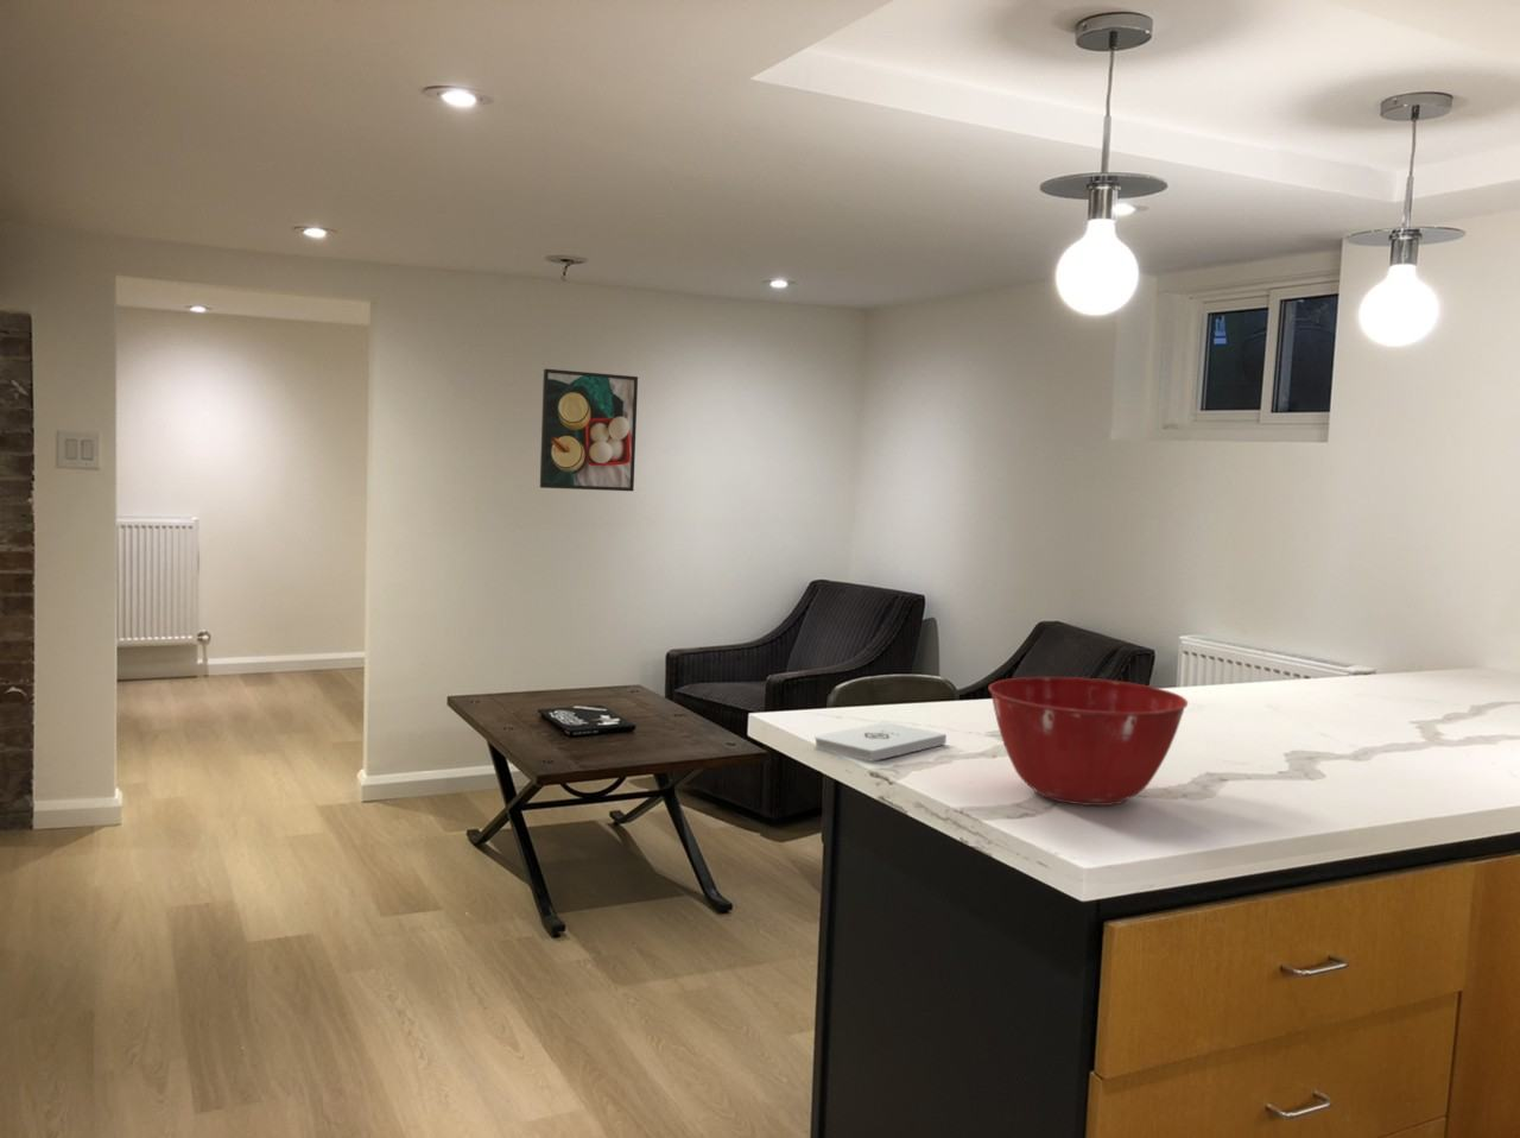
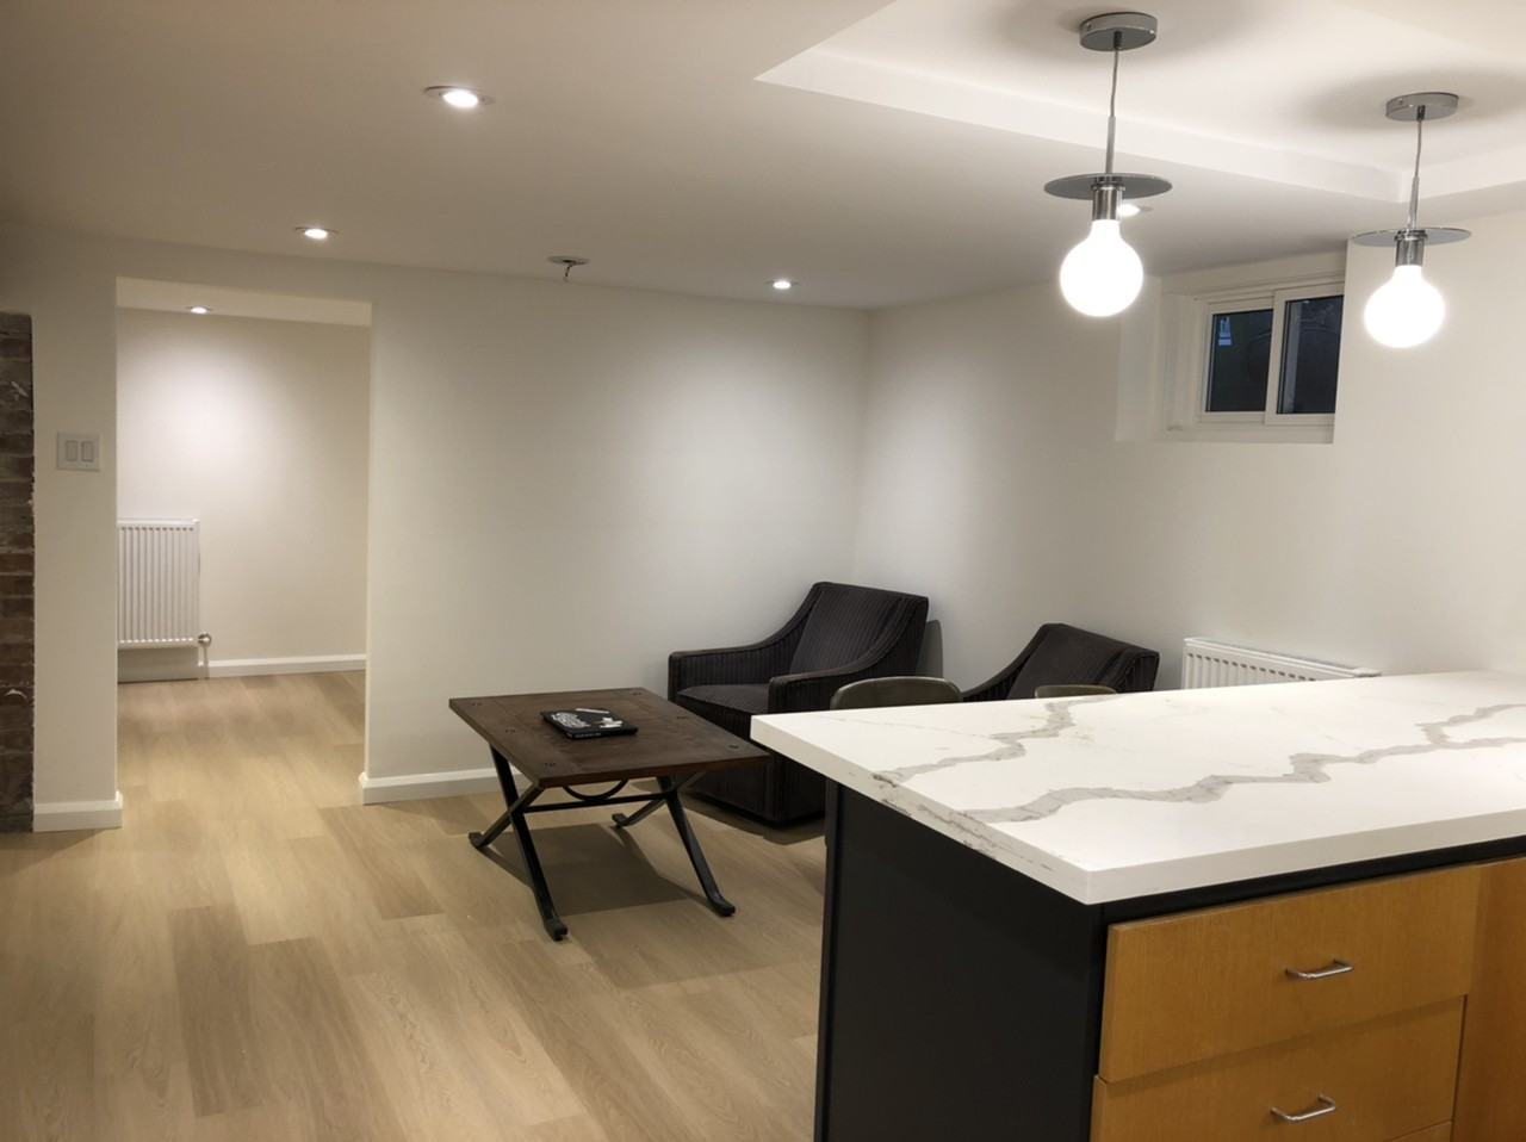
- mixing bowl [987,675,1189,807]
- notepad [814,721,948,763]
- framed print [539,368,639,491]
